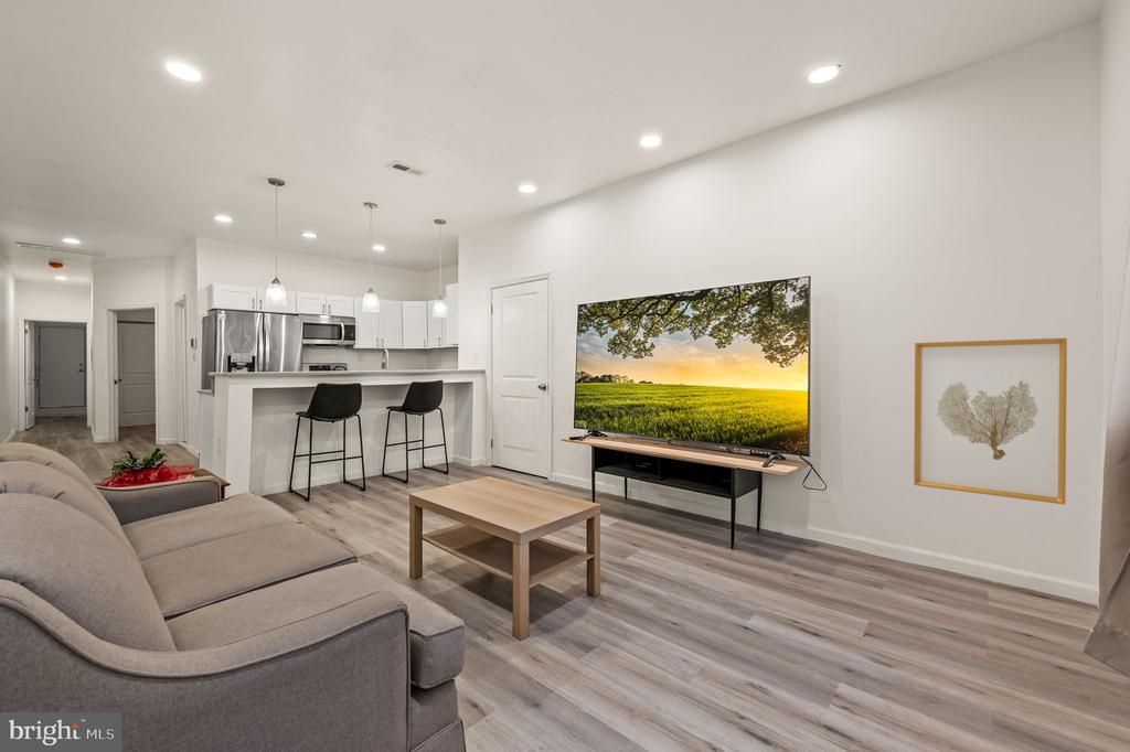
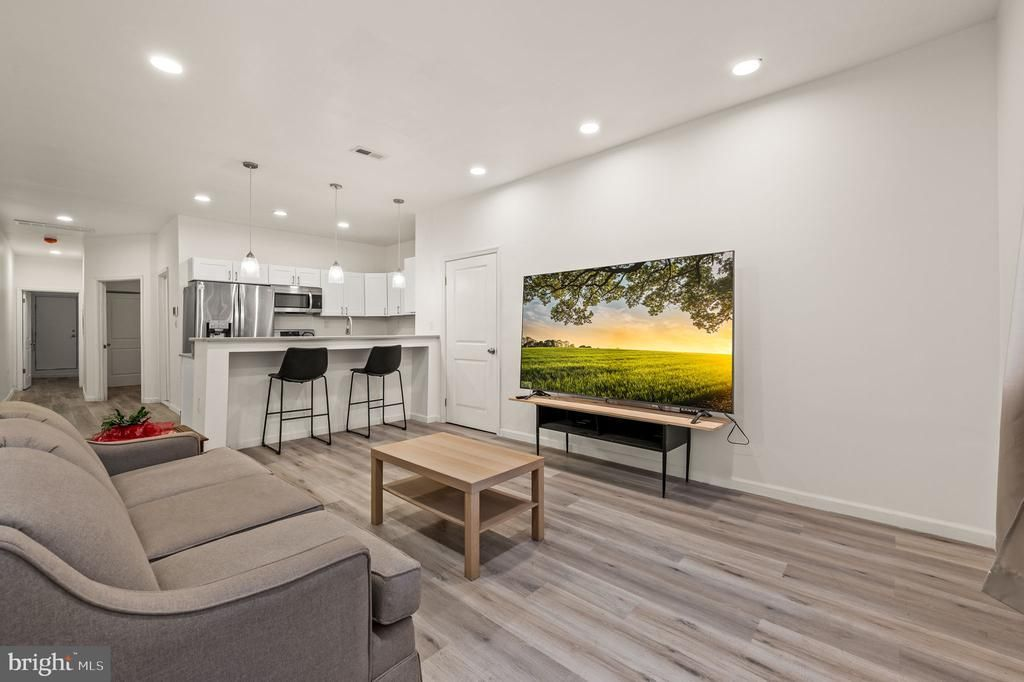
- wall art [913,337,1068,506]
